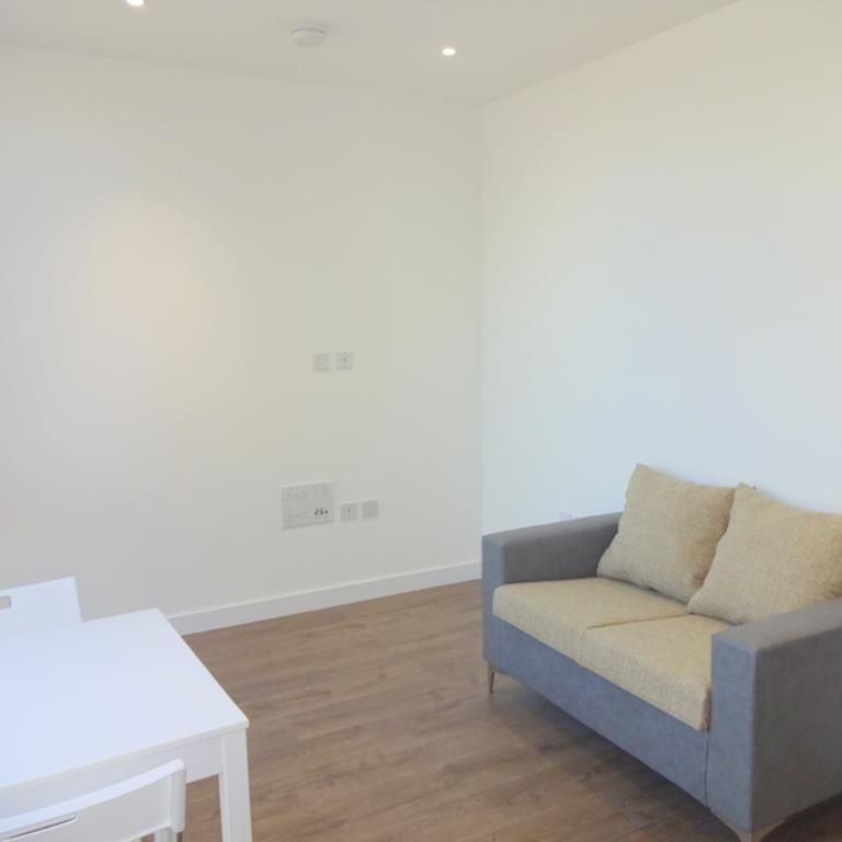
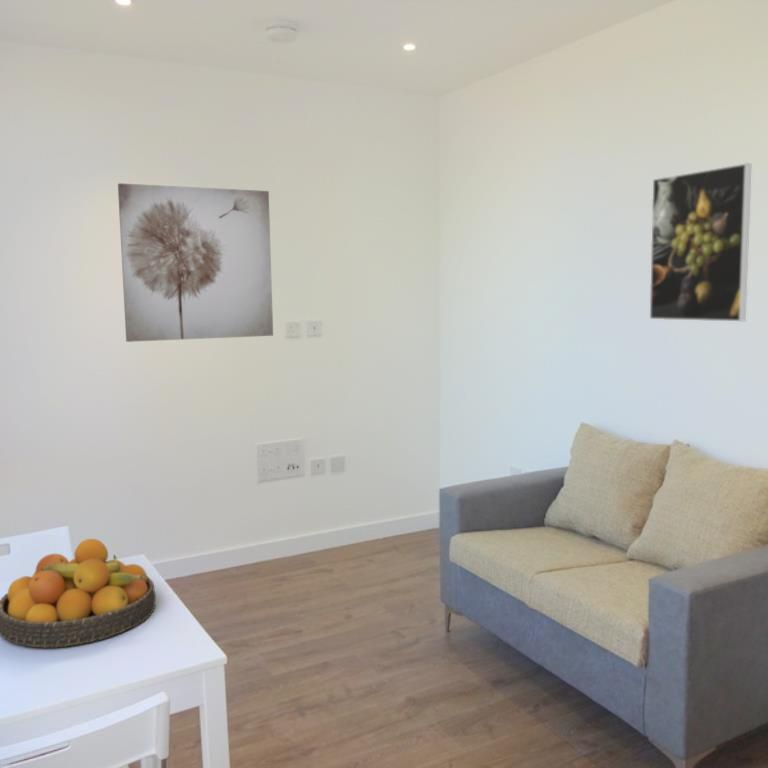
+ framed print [649,162,752,323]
+ wall art [117,182,274,343]
+ fruit bowl [0,538,157,648]
